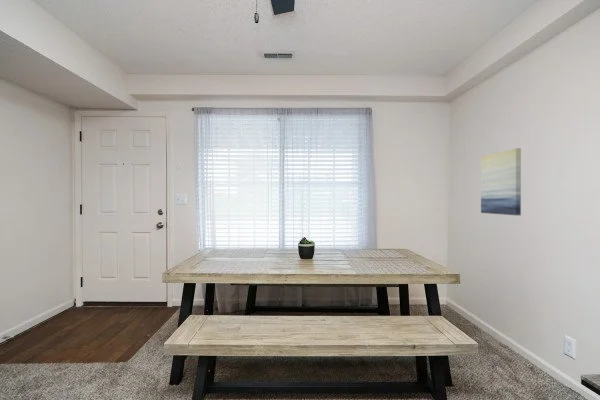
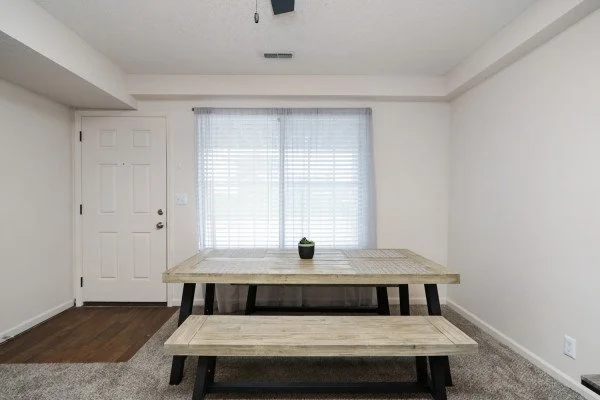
- wall art [480,147,522,216]
